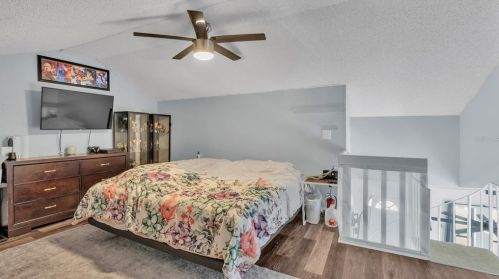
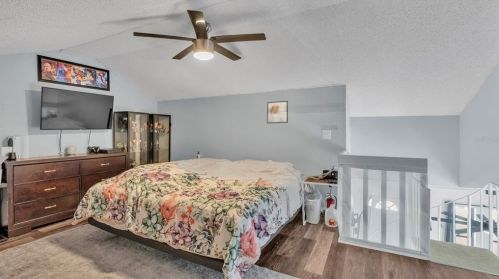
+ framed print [266,100,289,124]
